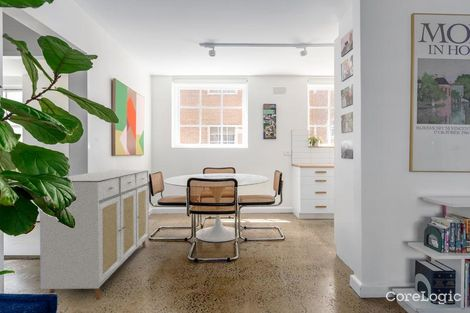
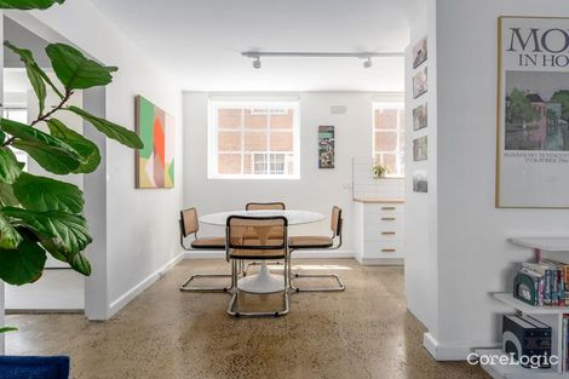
- sideboard [39,169,150,301]
